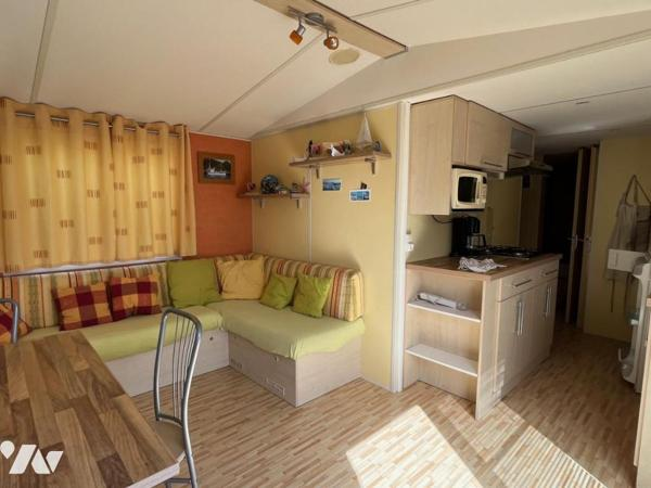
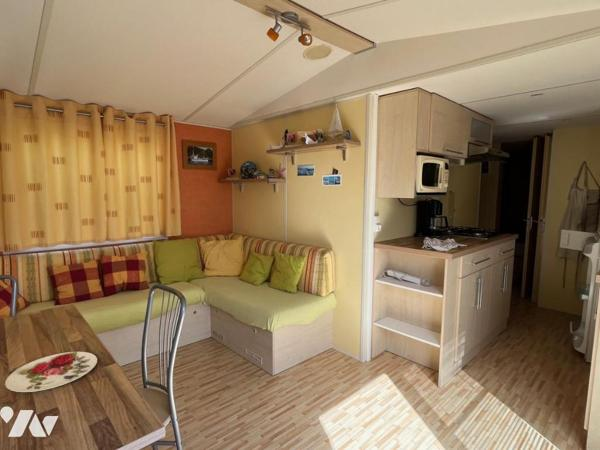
+ plate [4,351,98,393]
